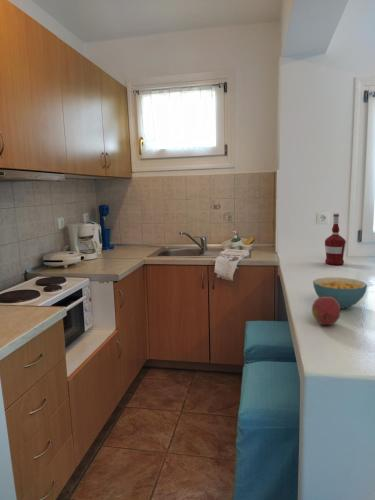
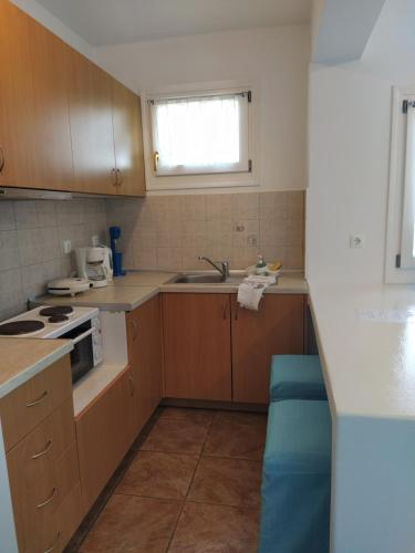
- alcohol [324,212,347,266]
- cereal bowl [312,276,368,310]
- fruit [311,297,341,326]
